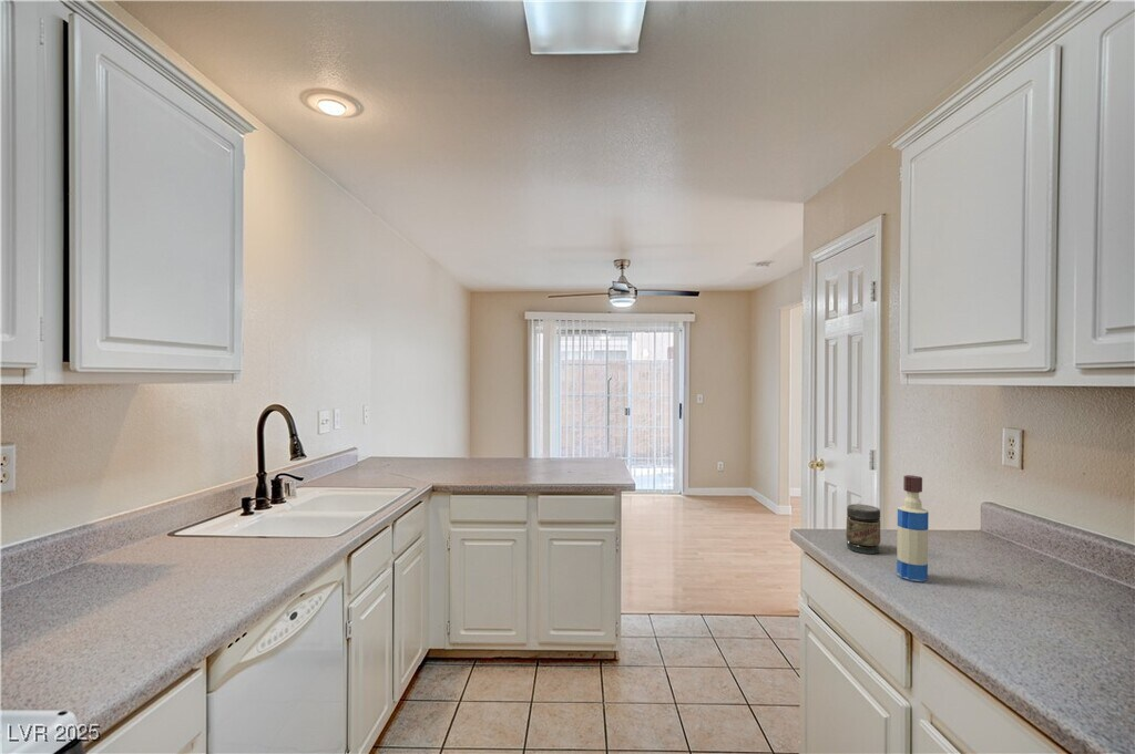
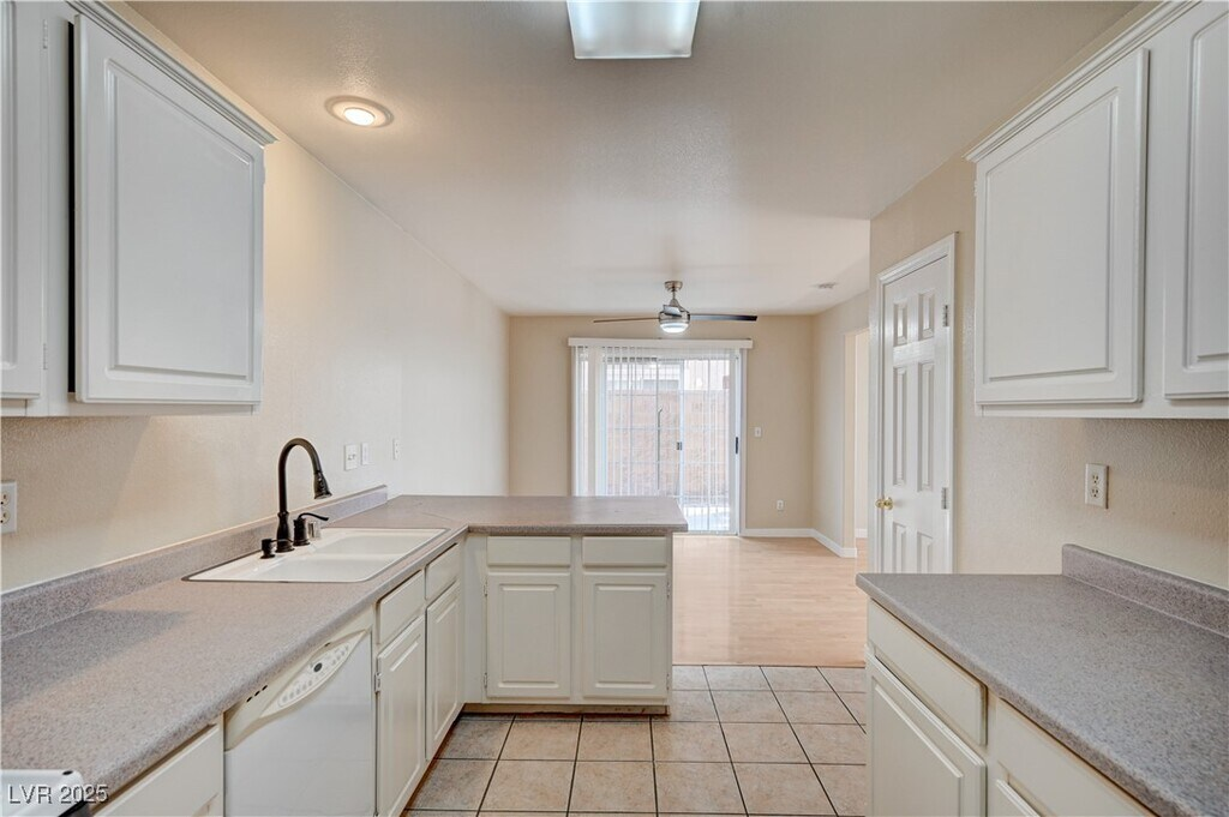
- jar [845,503,881,555]
- tequila bottle [896,474,930,583]
